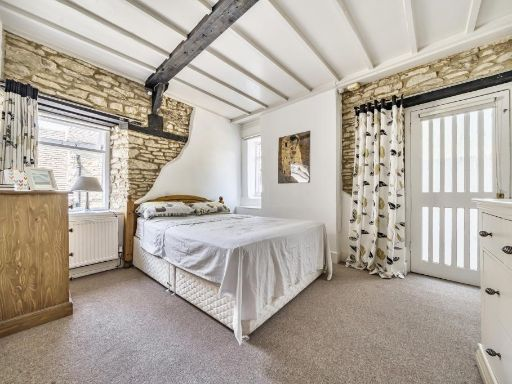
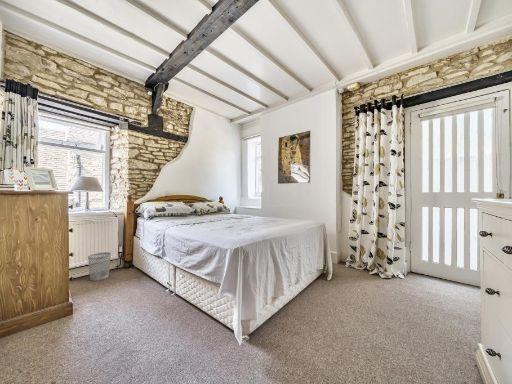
+ wastebasket [87,251,112,282]
